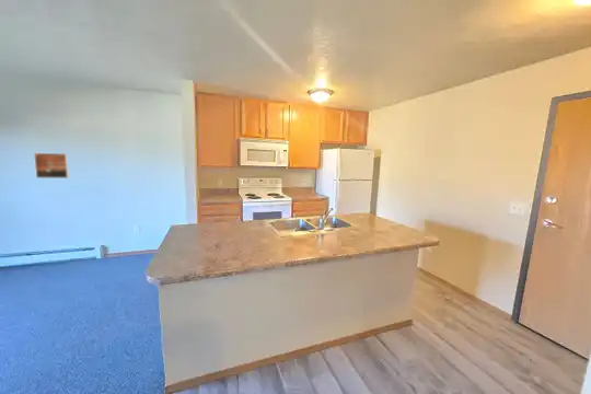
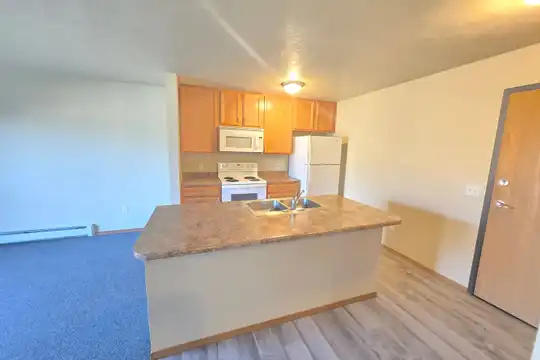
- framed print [33,151,70,179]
